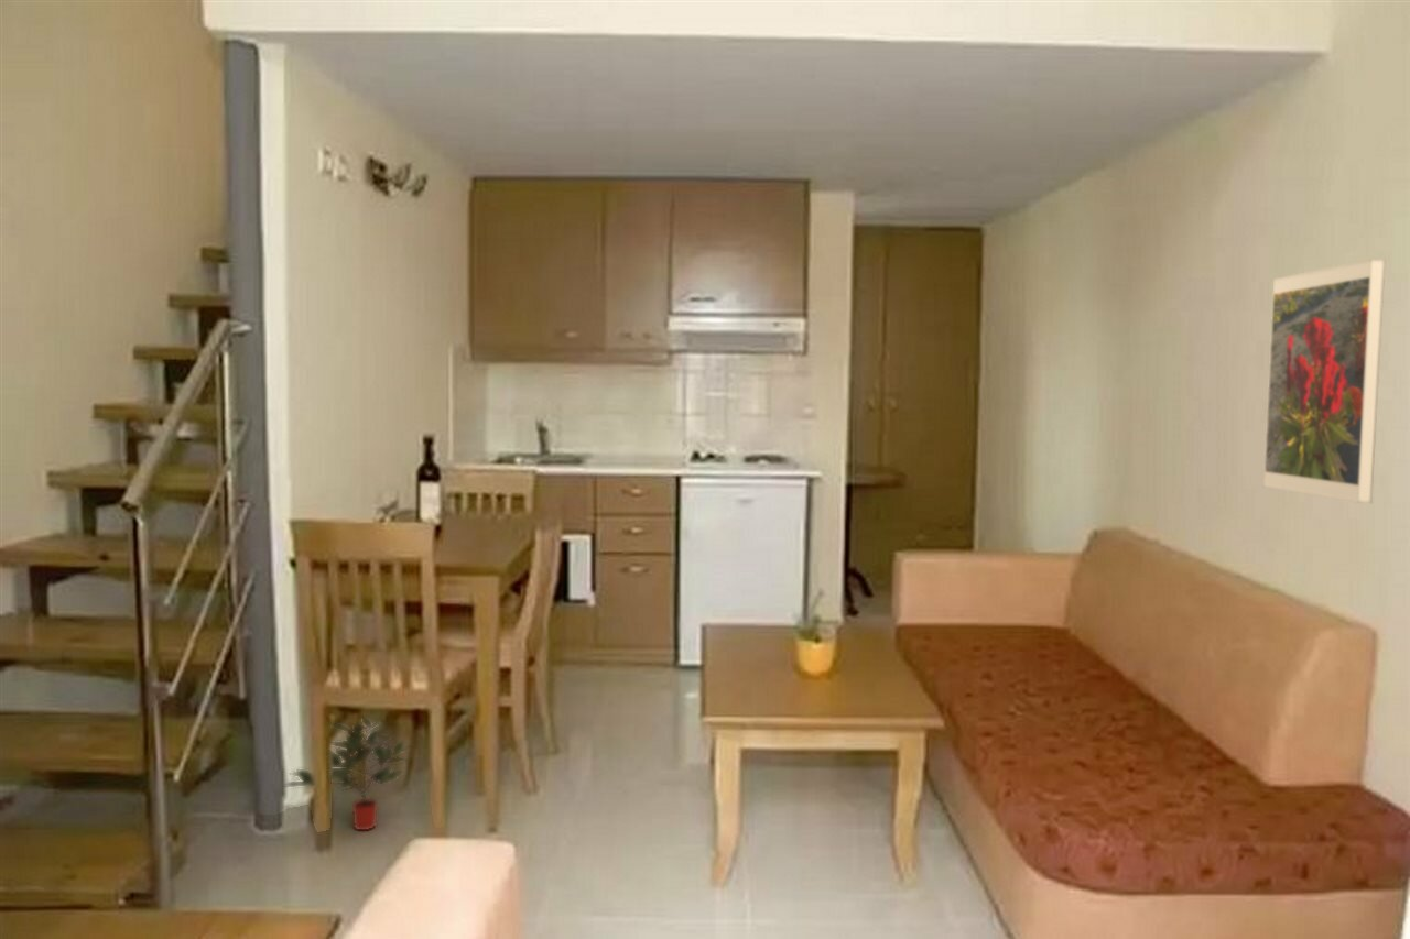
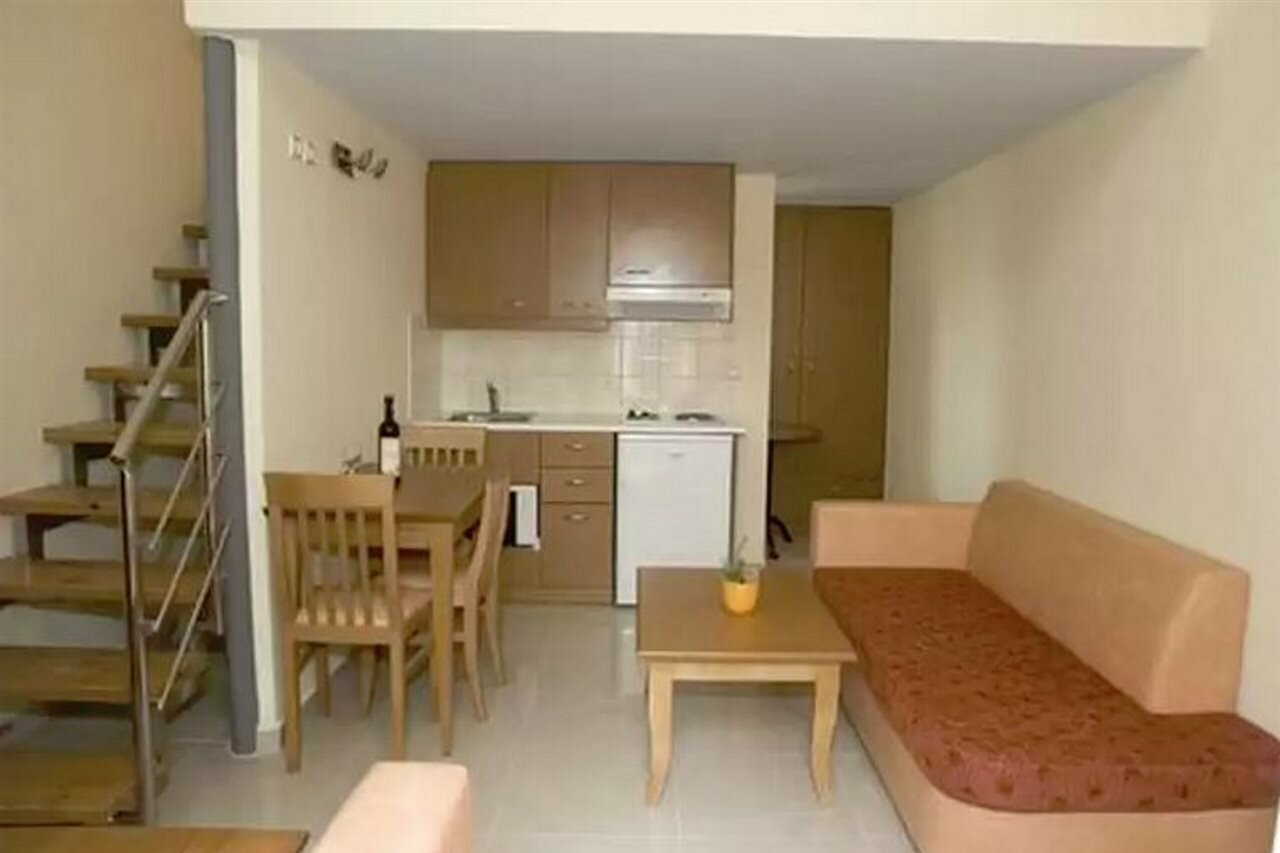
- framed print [1262,258,1387,504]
- potted plant [283,717,414,831]
